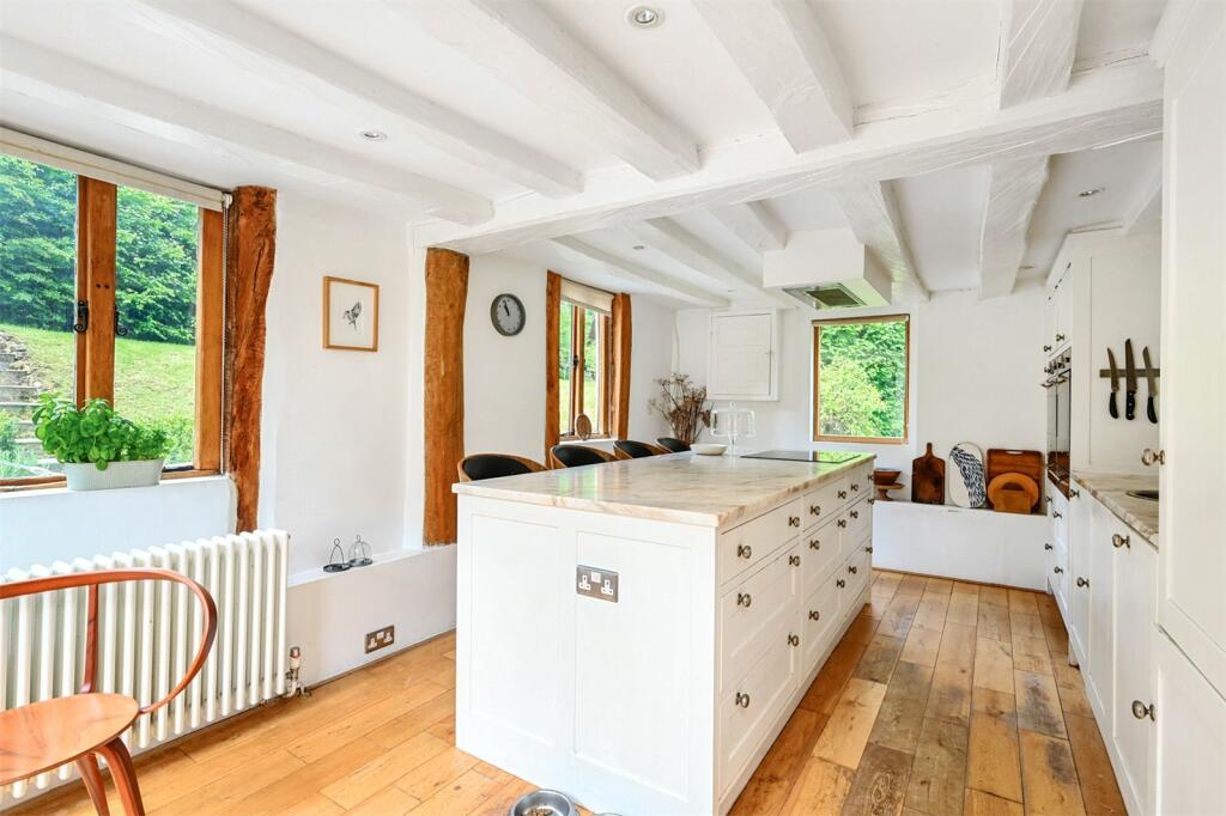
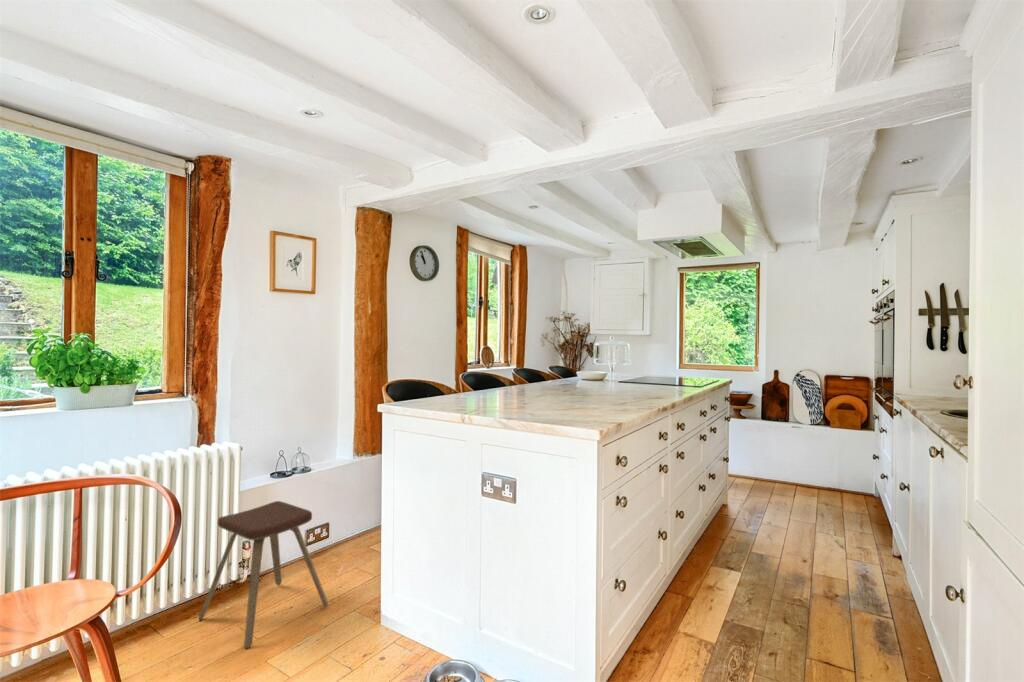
+ music stool [197,500,329,650]
